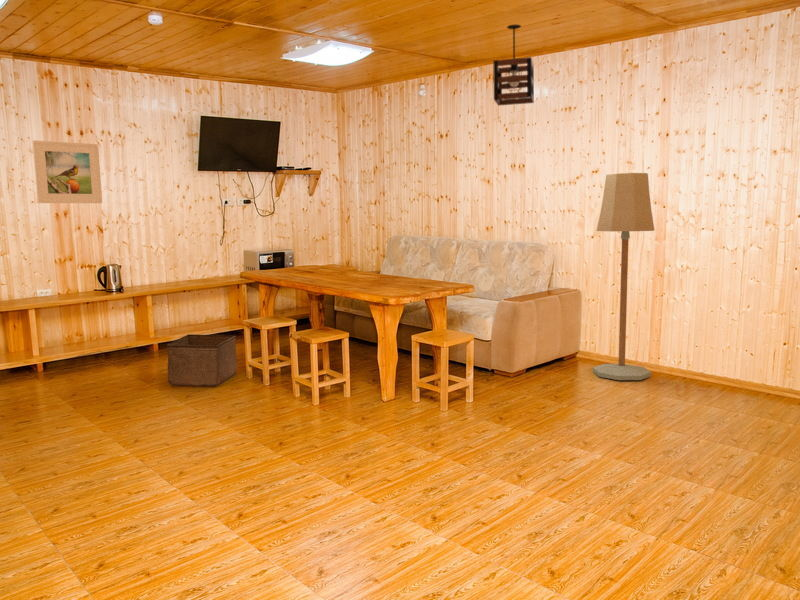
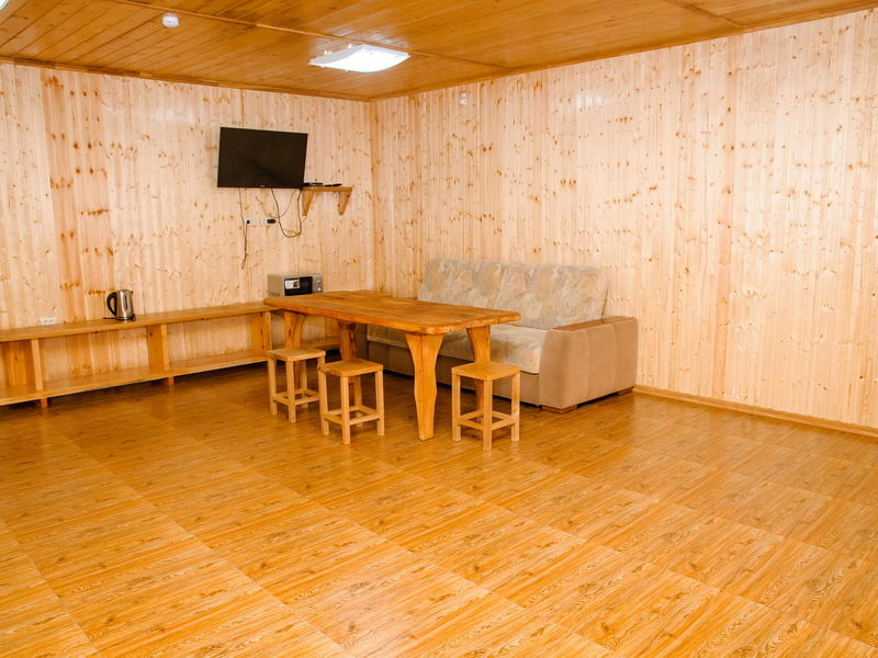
- pendant light [492,24,535,107]
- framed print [32,140,103,204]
- floor lamp [592,172,655,381]
- storage bin [166,333,238,387]
